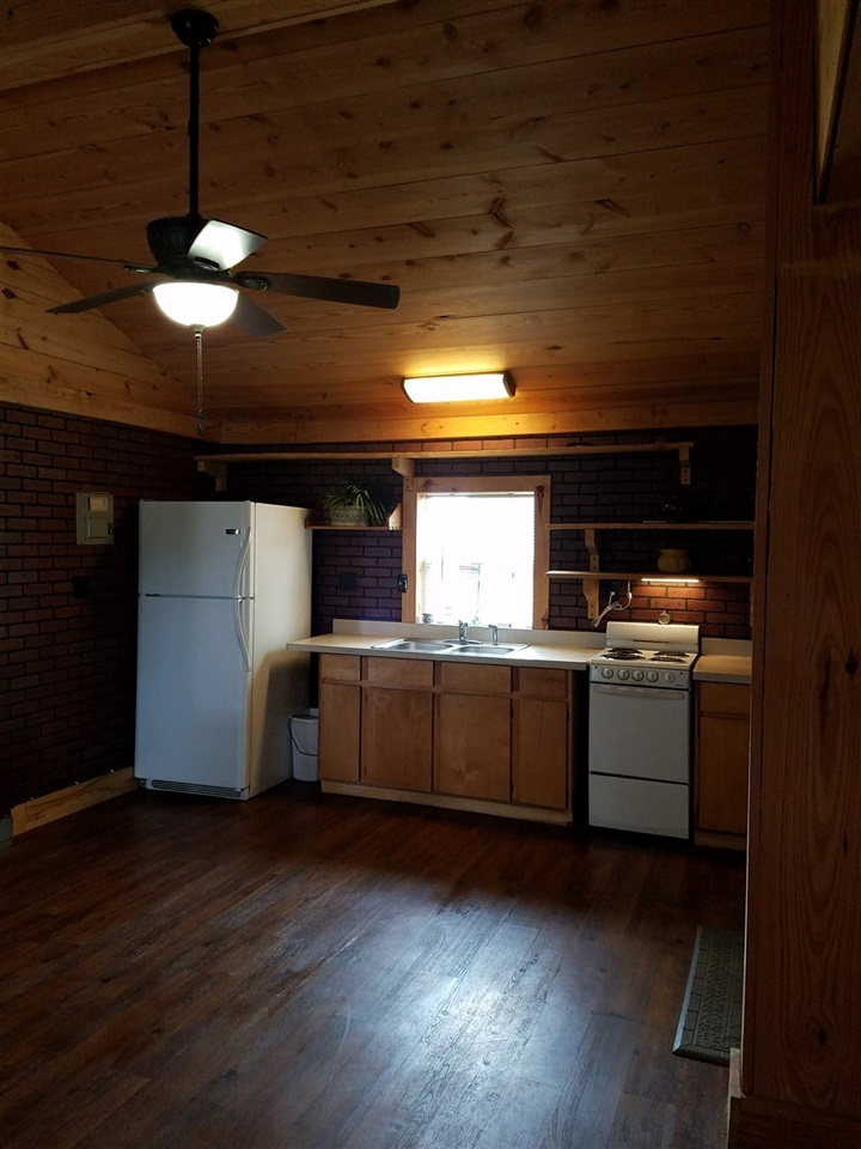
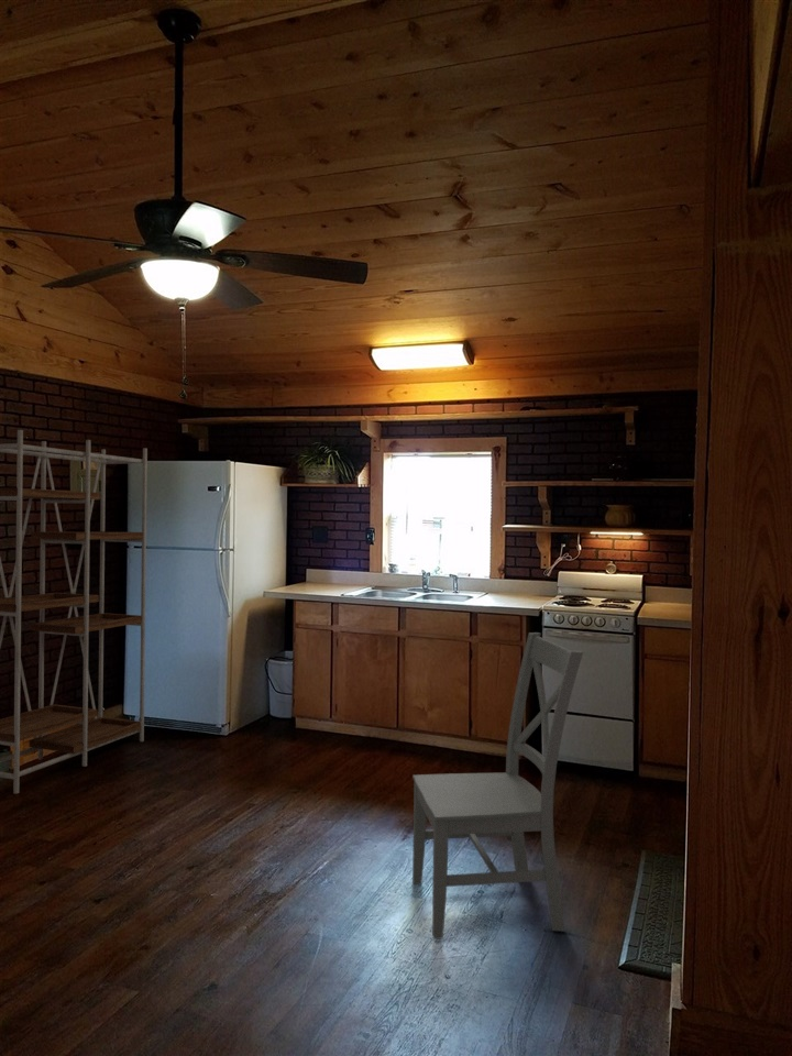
+ chair [411,631,584,941]
+ shelving unit [0,429,148,794]
